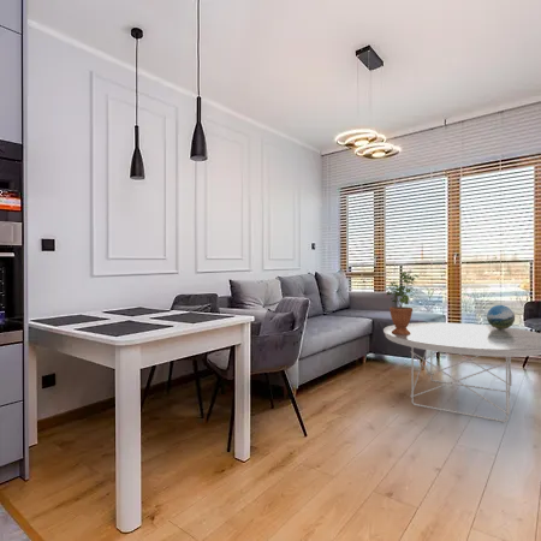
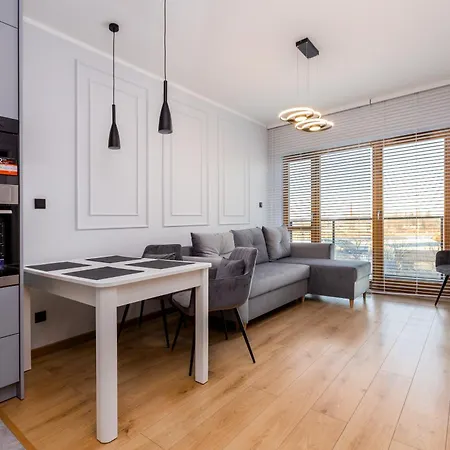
- potted plant [386,268,421,334]
- coffee table [382,321,541,423]
- decorative sphere [486,304,516,329]
